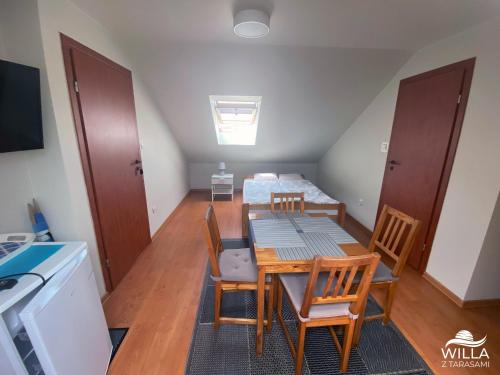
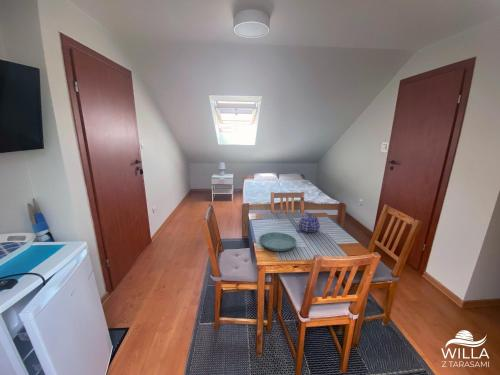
+ teapot [298,211,321,233]
+ saucer [258,231,298,252]
